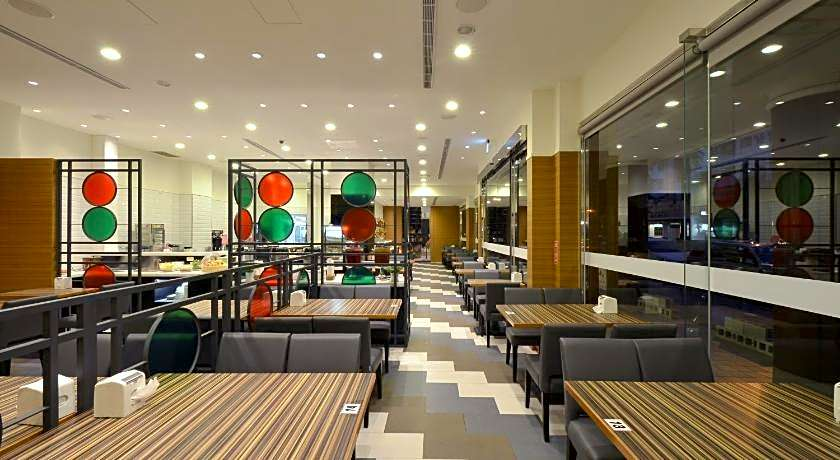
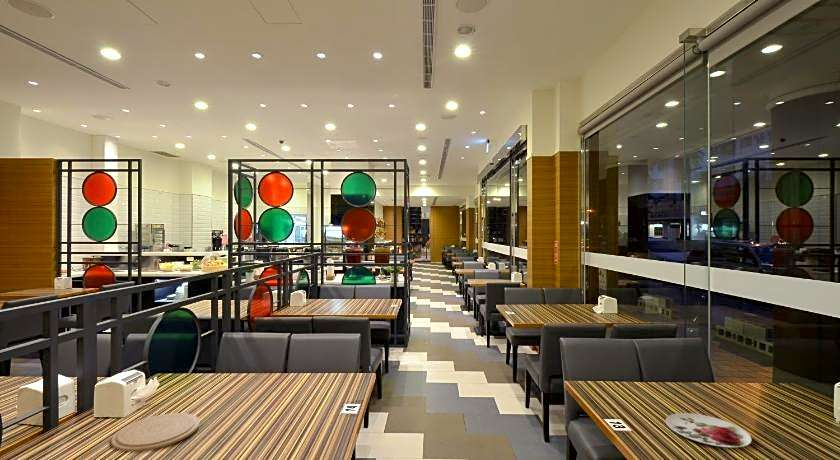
+ plate [110,412,201,452]
+ plate [665,412,753,448]
